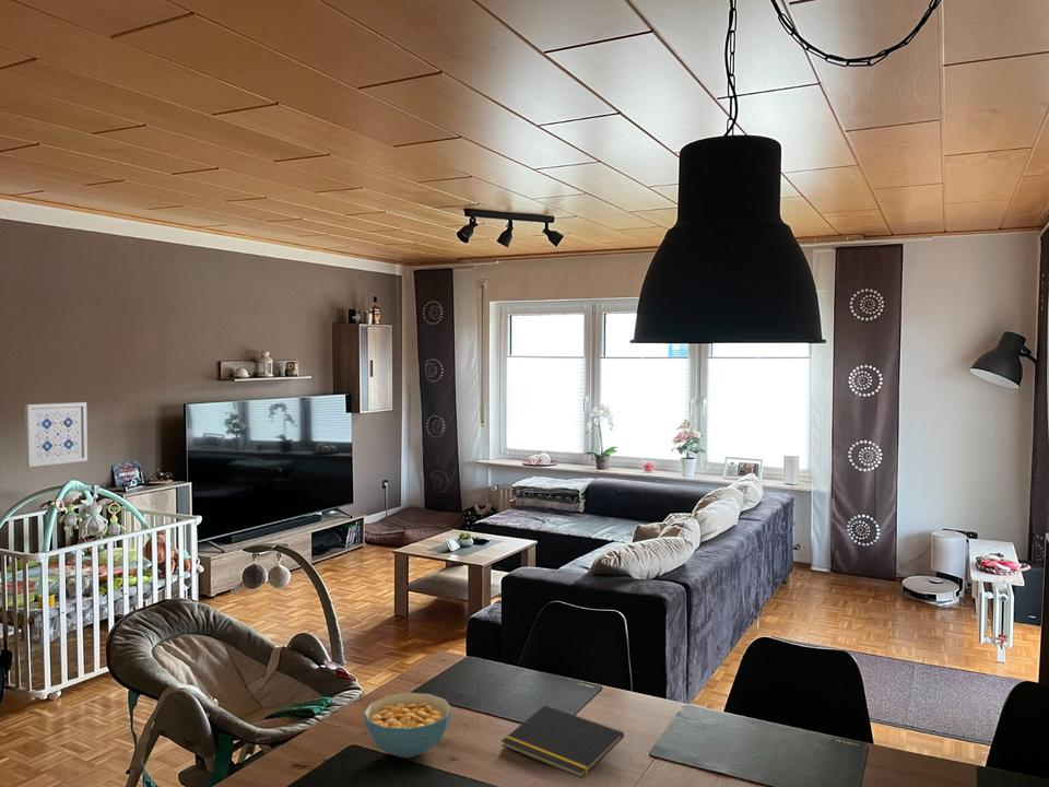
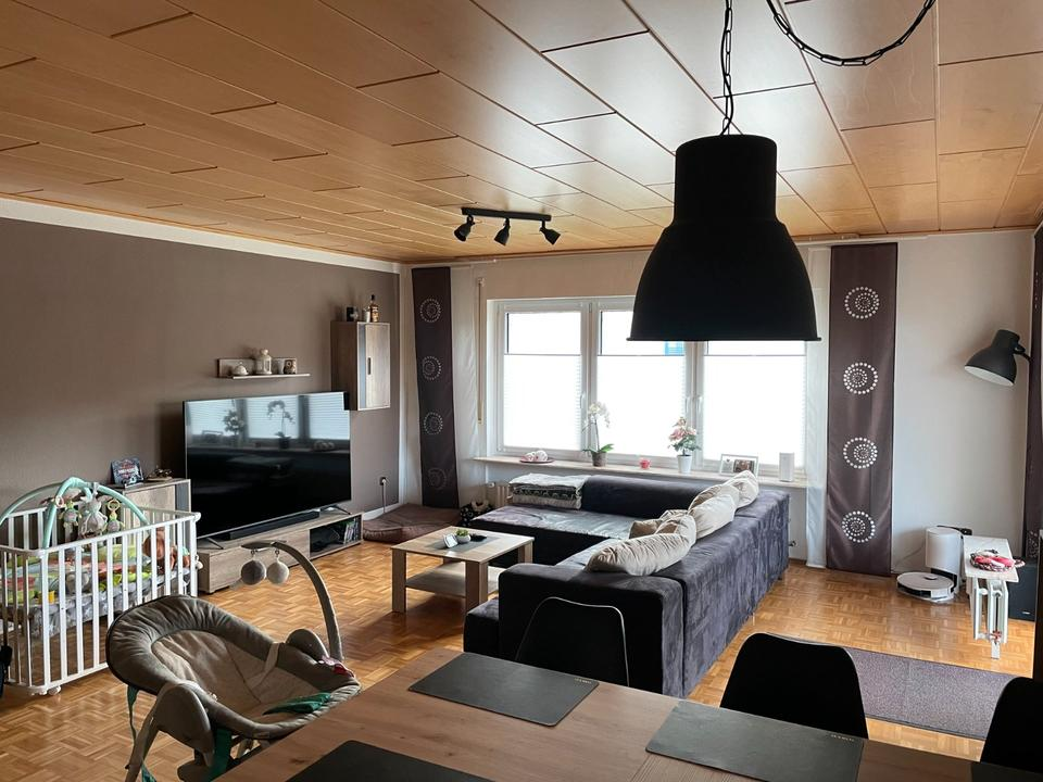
- notepad [500,704,625,779]
- cereal bowl [363,692,452,759]
- wall art [24,401,89,468]
